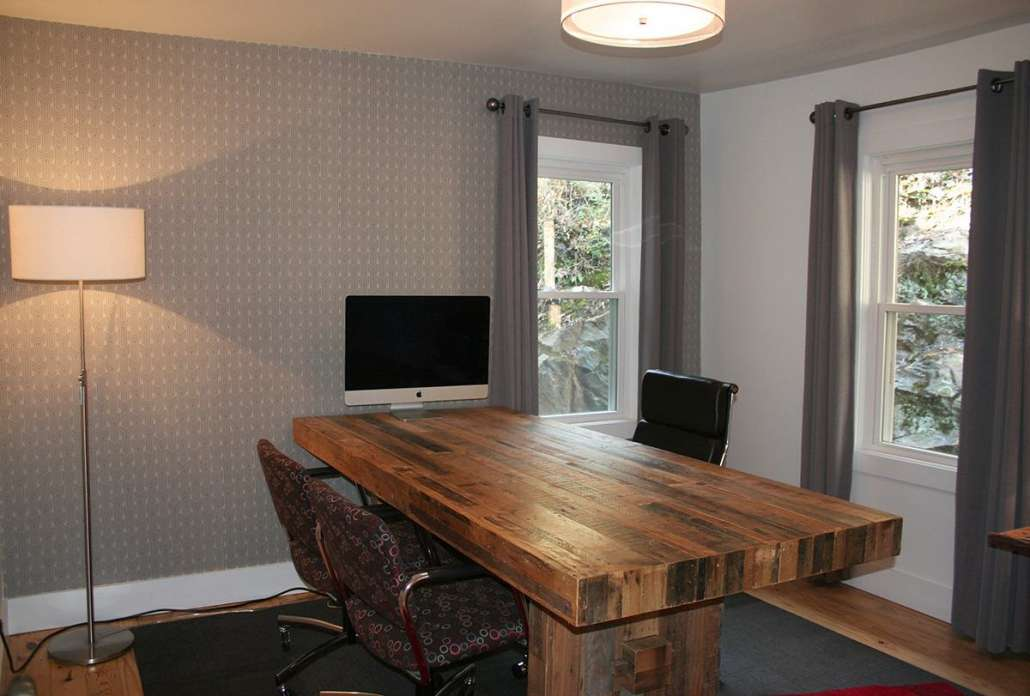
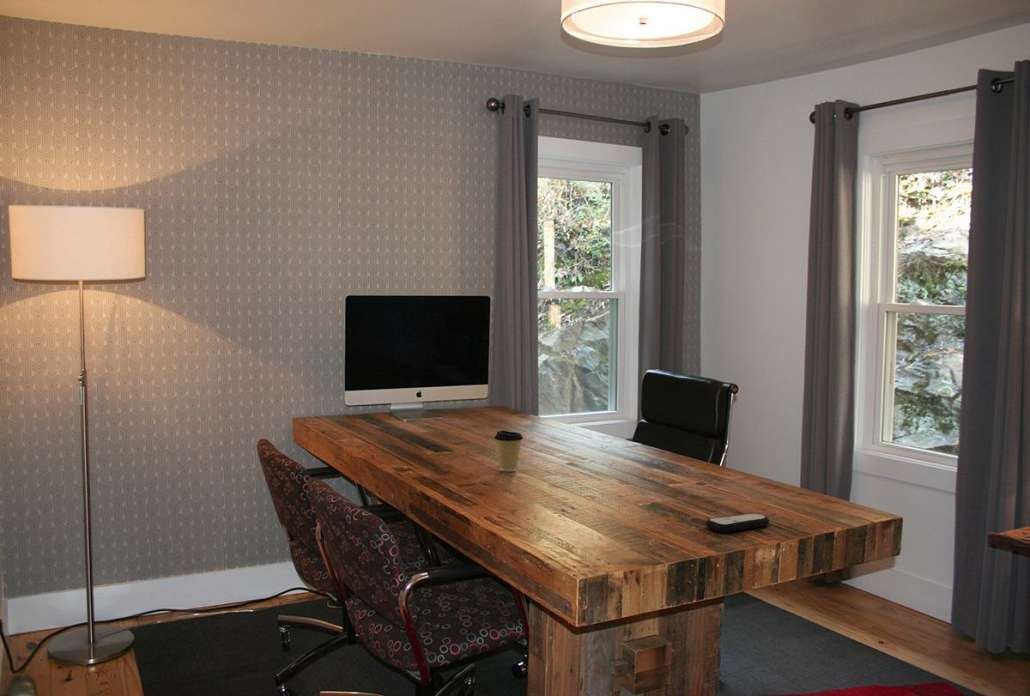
+ coffee cup [494,429,524,473]
+ remote control [705,512,770,533]
